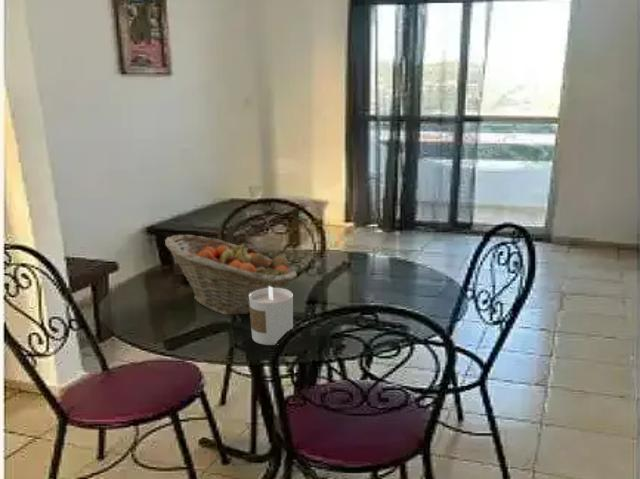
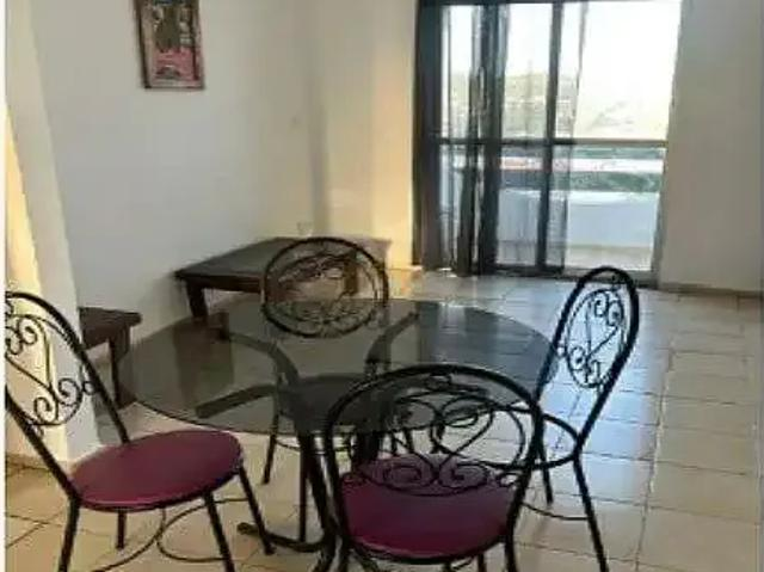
- fruit basket [164,234,298,316]
- candle [249,286,294,346]
